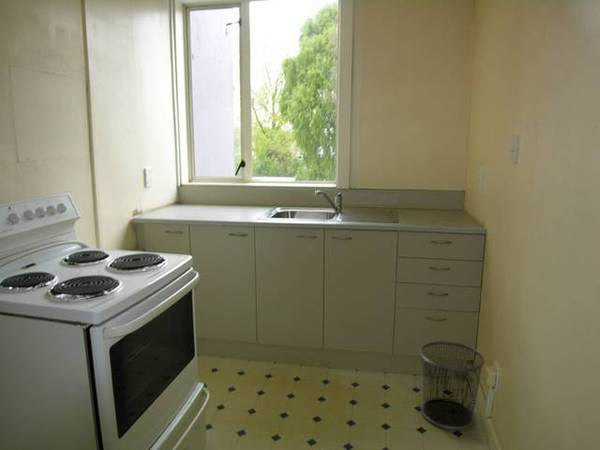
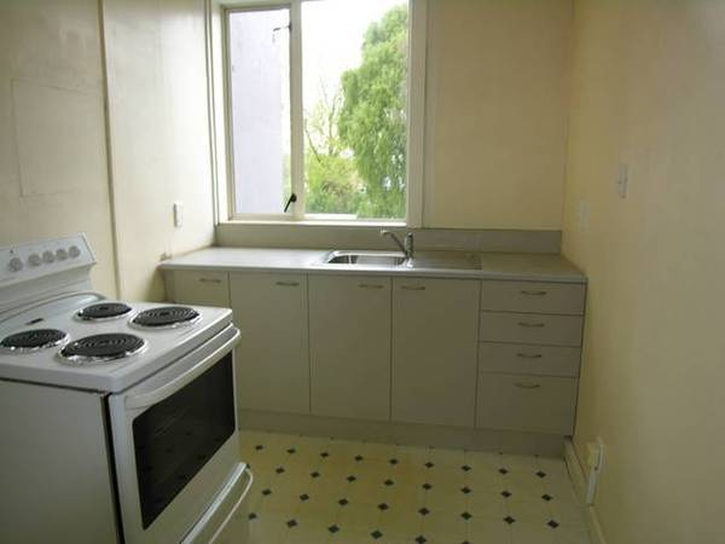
- waste bin [418,340,486,431]
